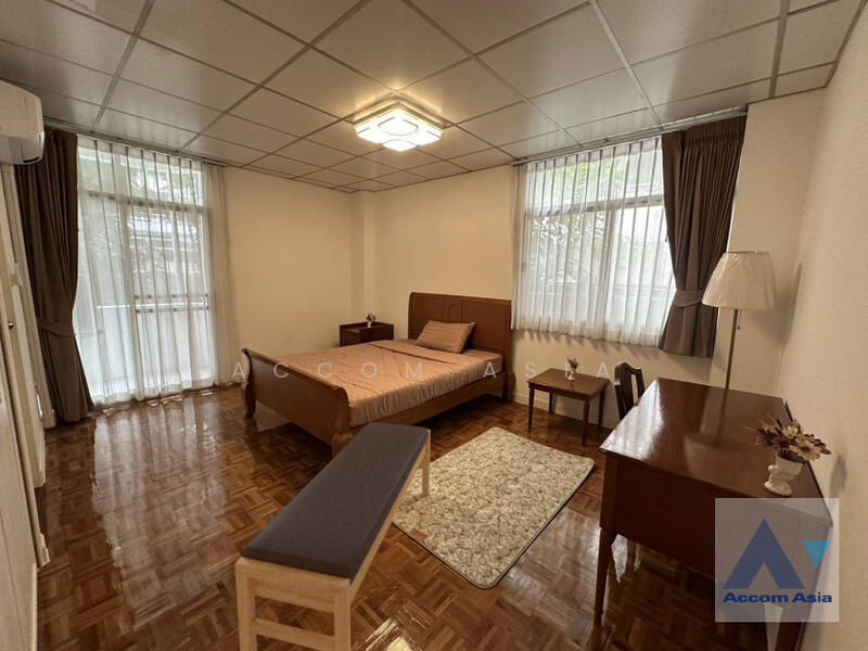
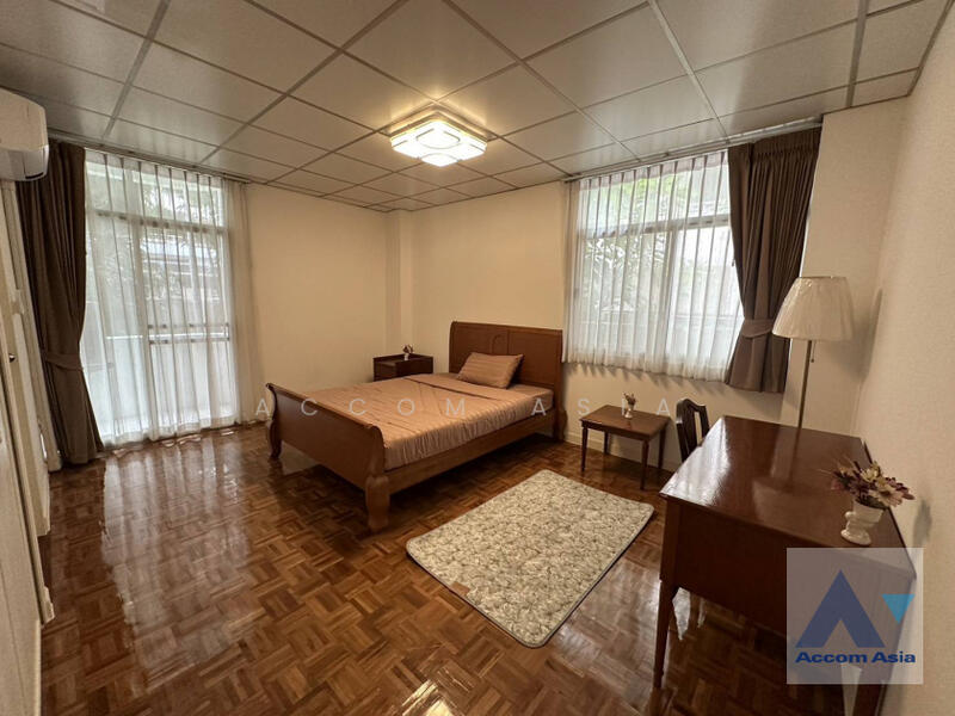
- bench [233,421,431,651]
